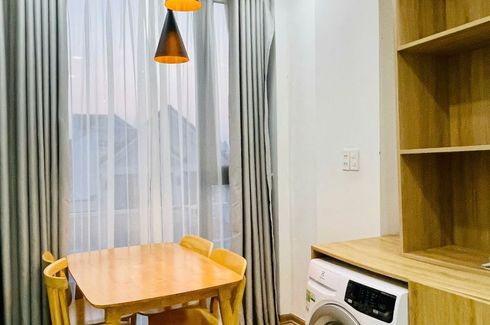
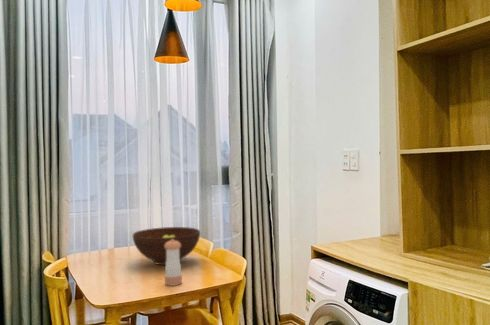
+ pepper shaker [164,239,183,287]
+ fruit bowl [132,226,201,266]
